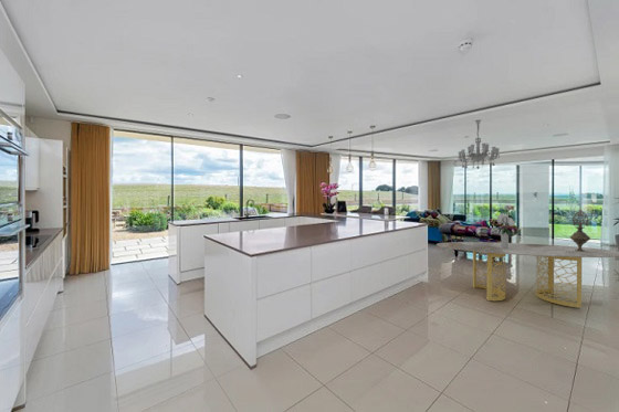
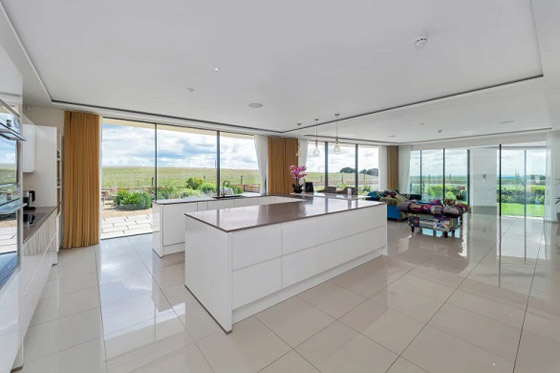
- bouquet [496,212,516,249]
- decorative urn [568,209,591,252]
- dining table [436,241,619,309]
- chandelier [457,119,501,170]
